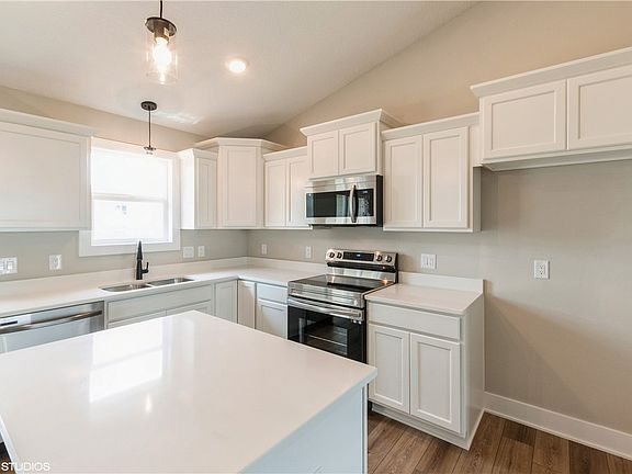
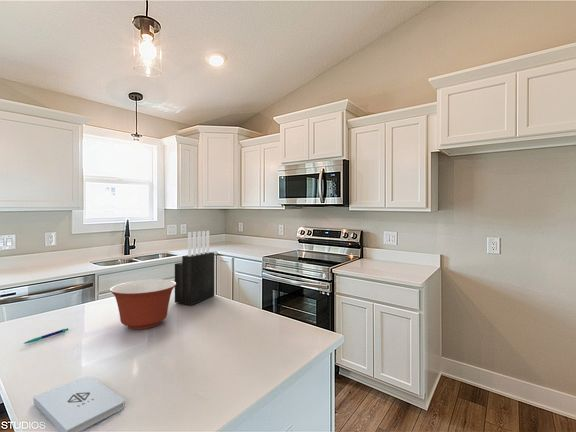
+ knife block [174,230,215,306]
+ pen [22,327,69,345]
+ mixing bowl [109,278,176,330]
+ notepad [33,375,125,432]
